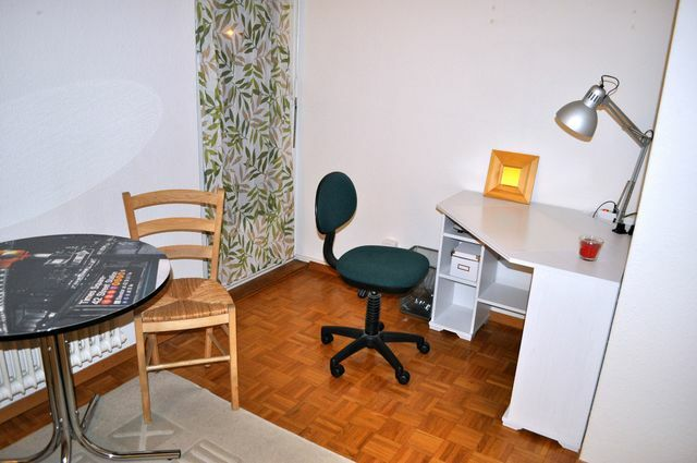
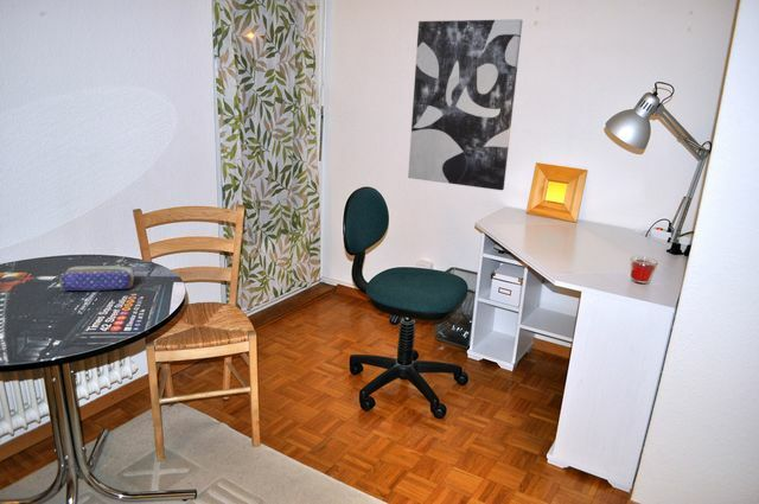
+ wall art [407,18,524,191]
+ pencil case [58,264,135,292]
